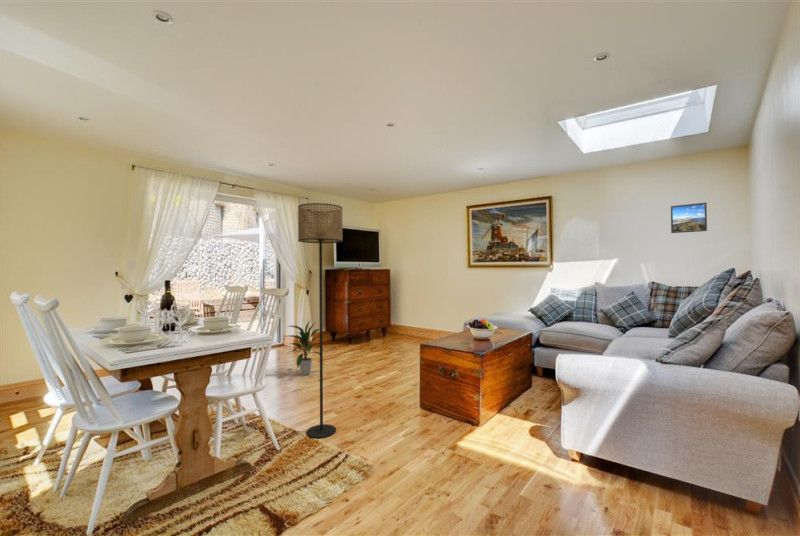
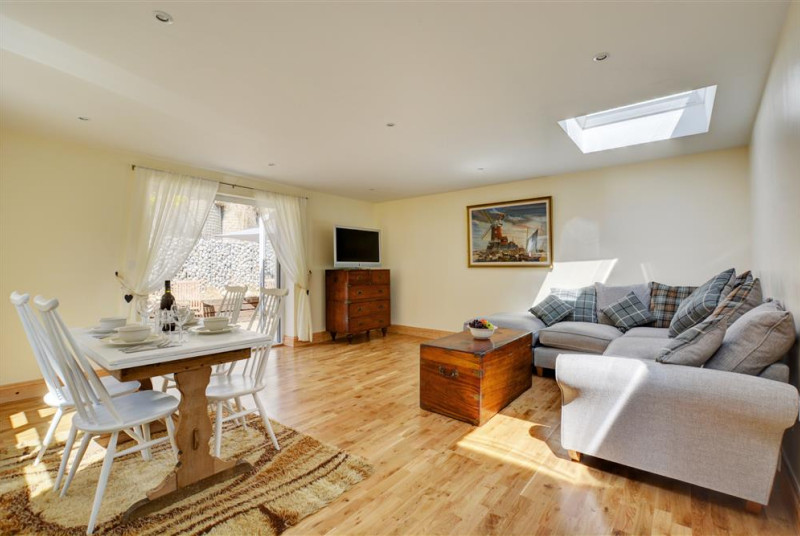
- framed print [670,202,708,234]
- indoor plant [287,320,325,376]
- floor lamp [297,202,344,439]
